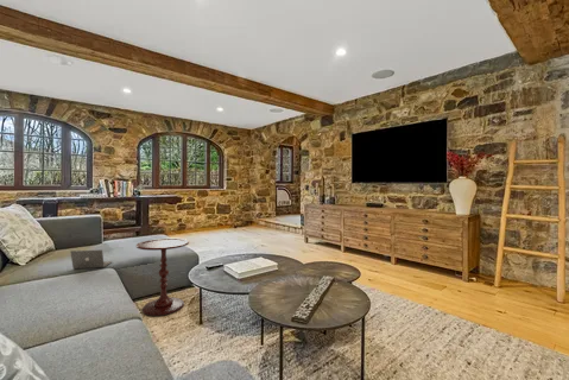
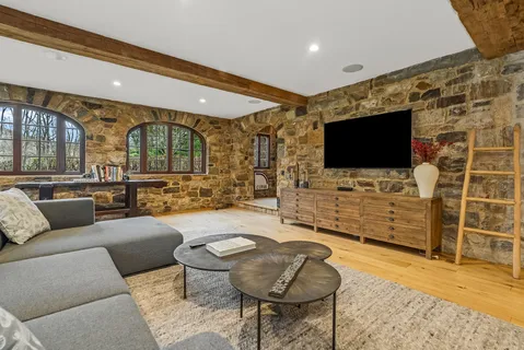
- laptop [69,248,113,270]
- side table [135,238,190,317]
